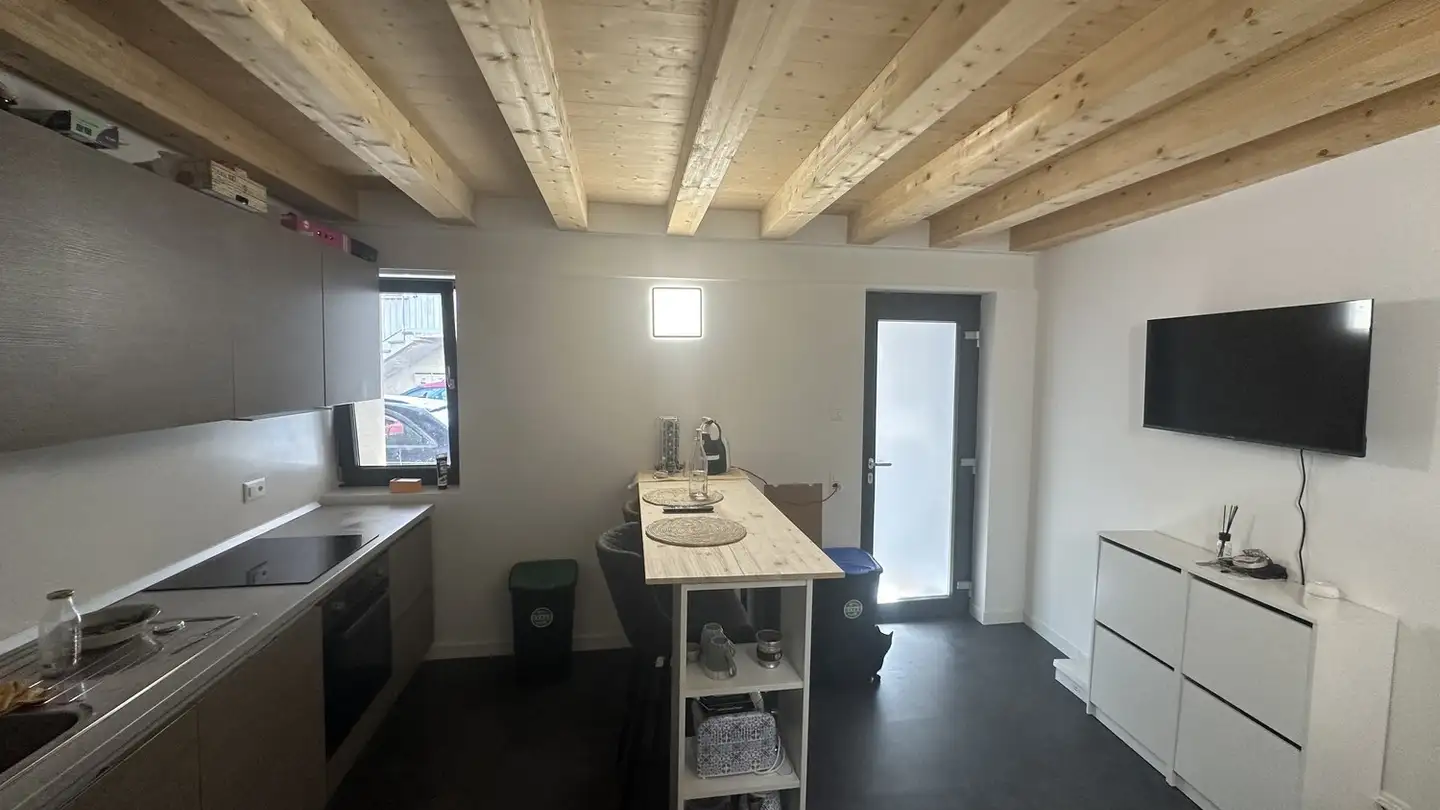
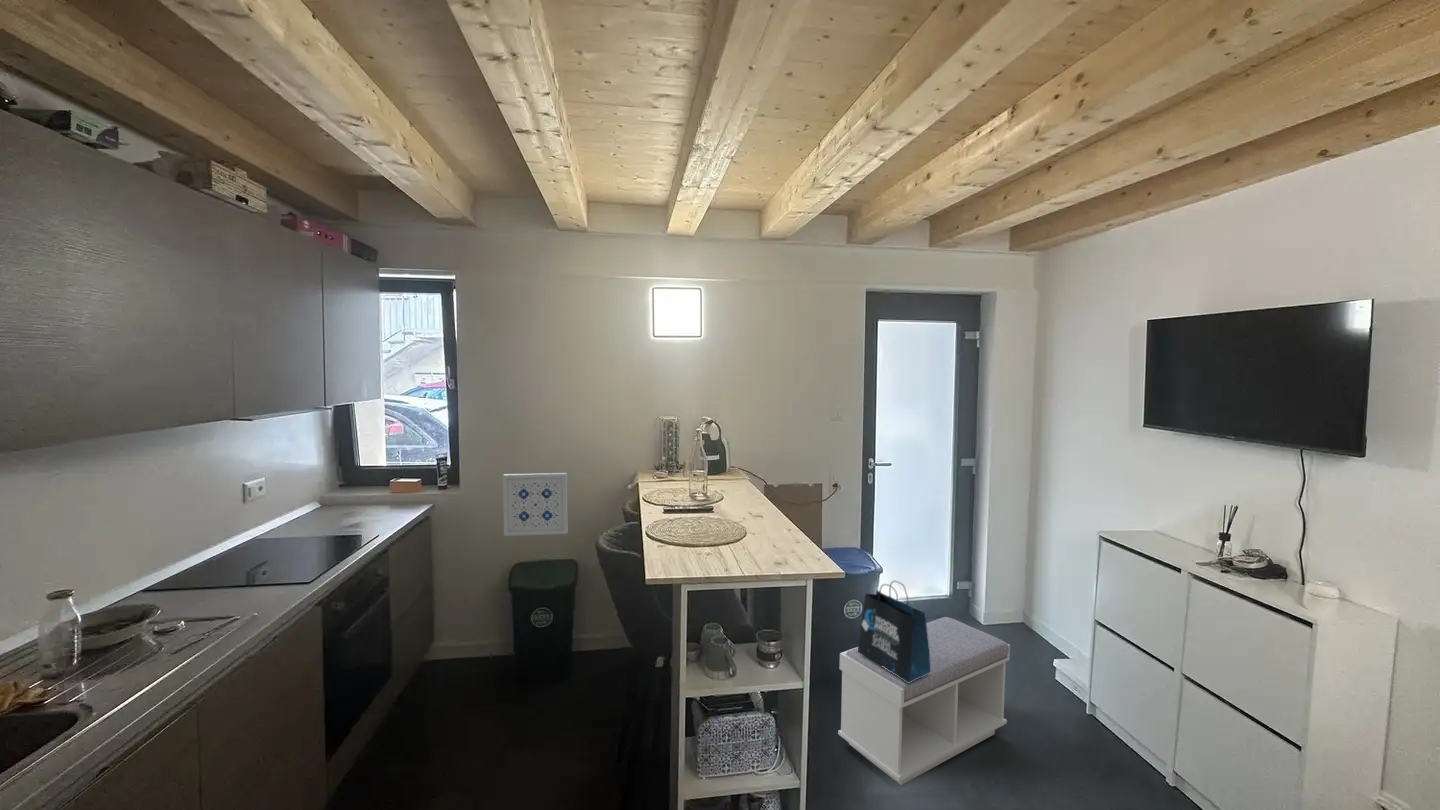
+ tote bag [858,580,931,683]
+ bench [837,616,1011,786]
+ wall art [502,472,569,537]
